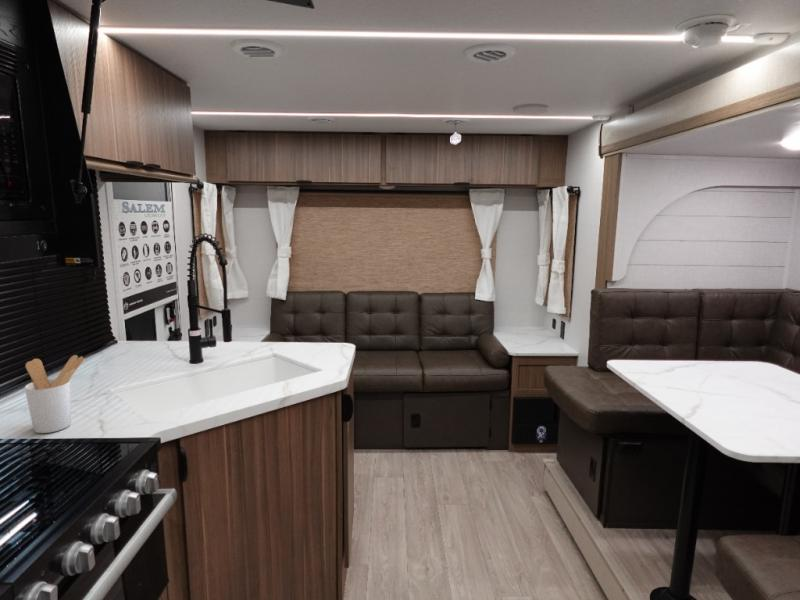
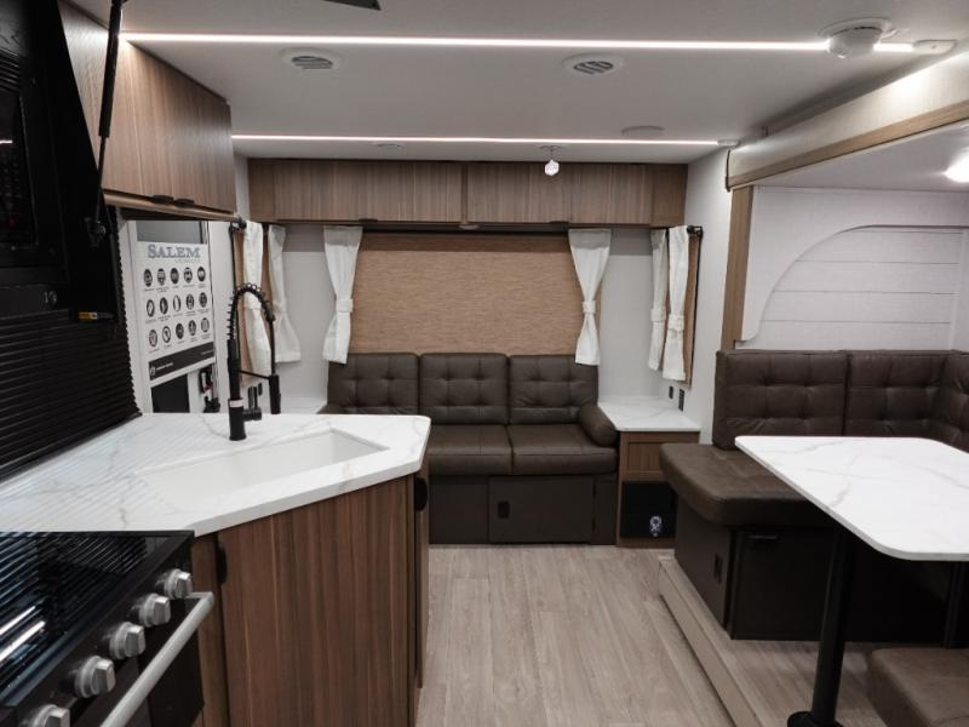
- utensil holder [24,354,86,434]
